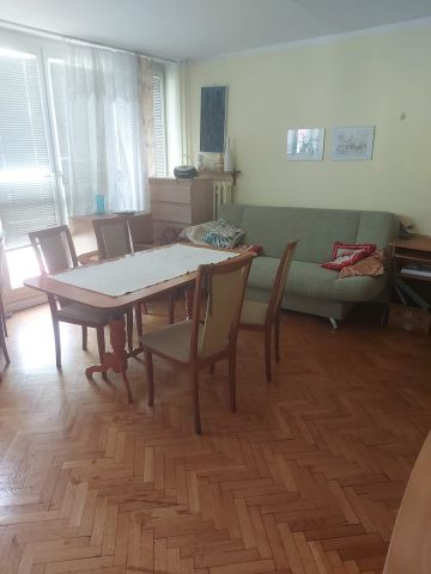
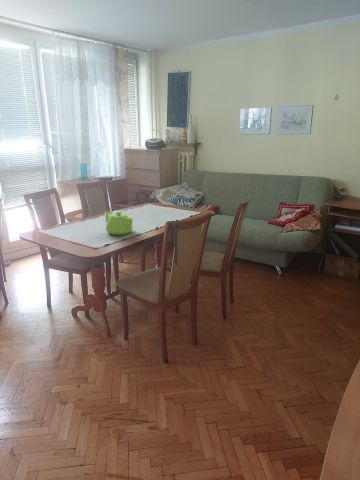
+ teapot [103,209,133,236]
